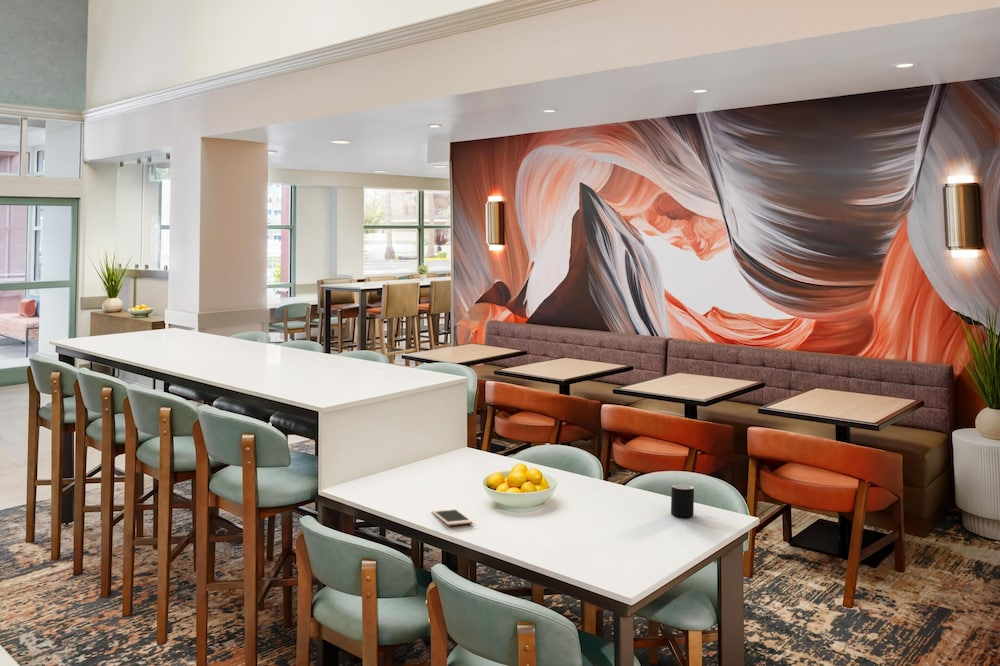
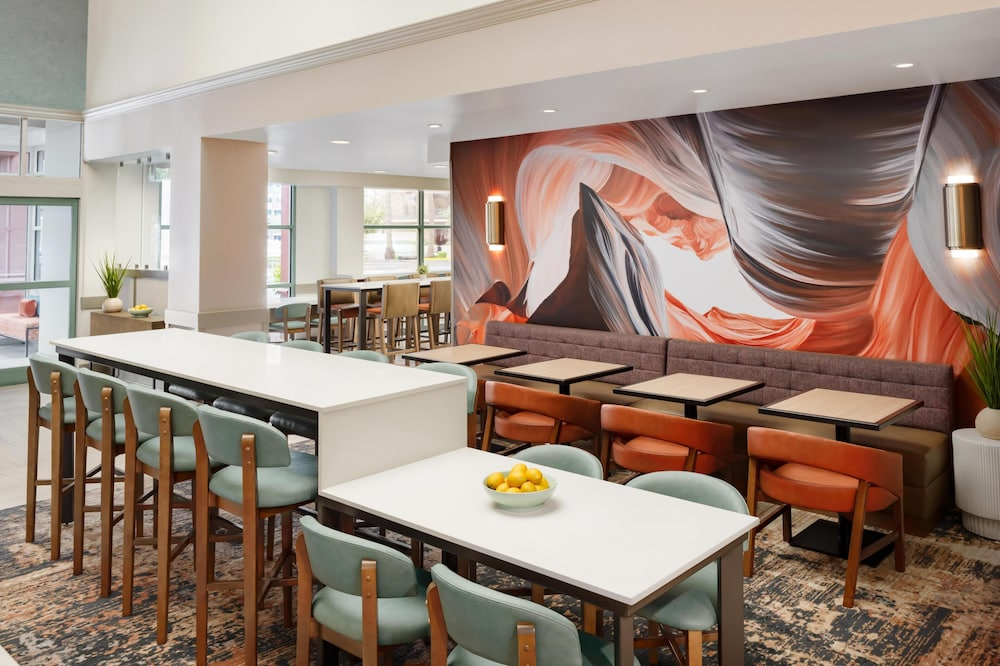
- cup [670,484,695,518]
- cell phone [431,507,473,526]
